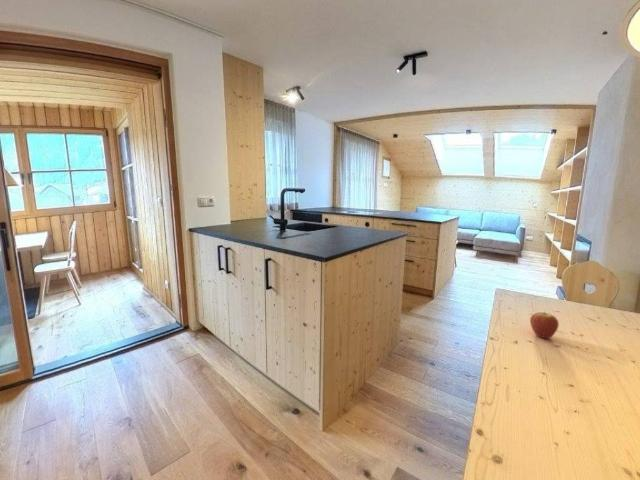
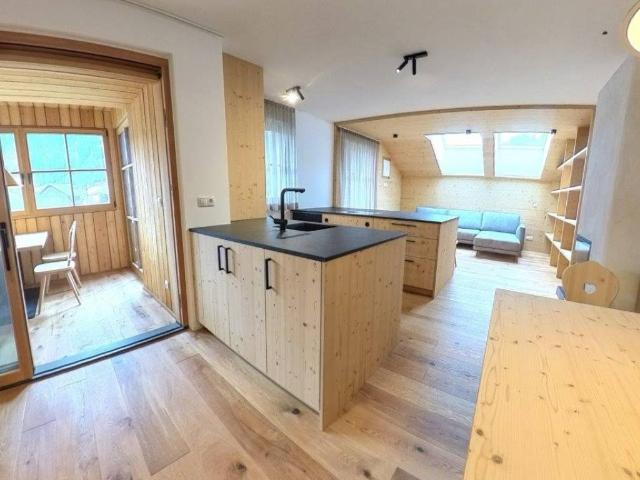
- fruit [529,310,560,339]
